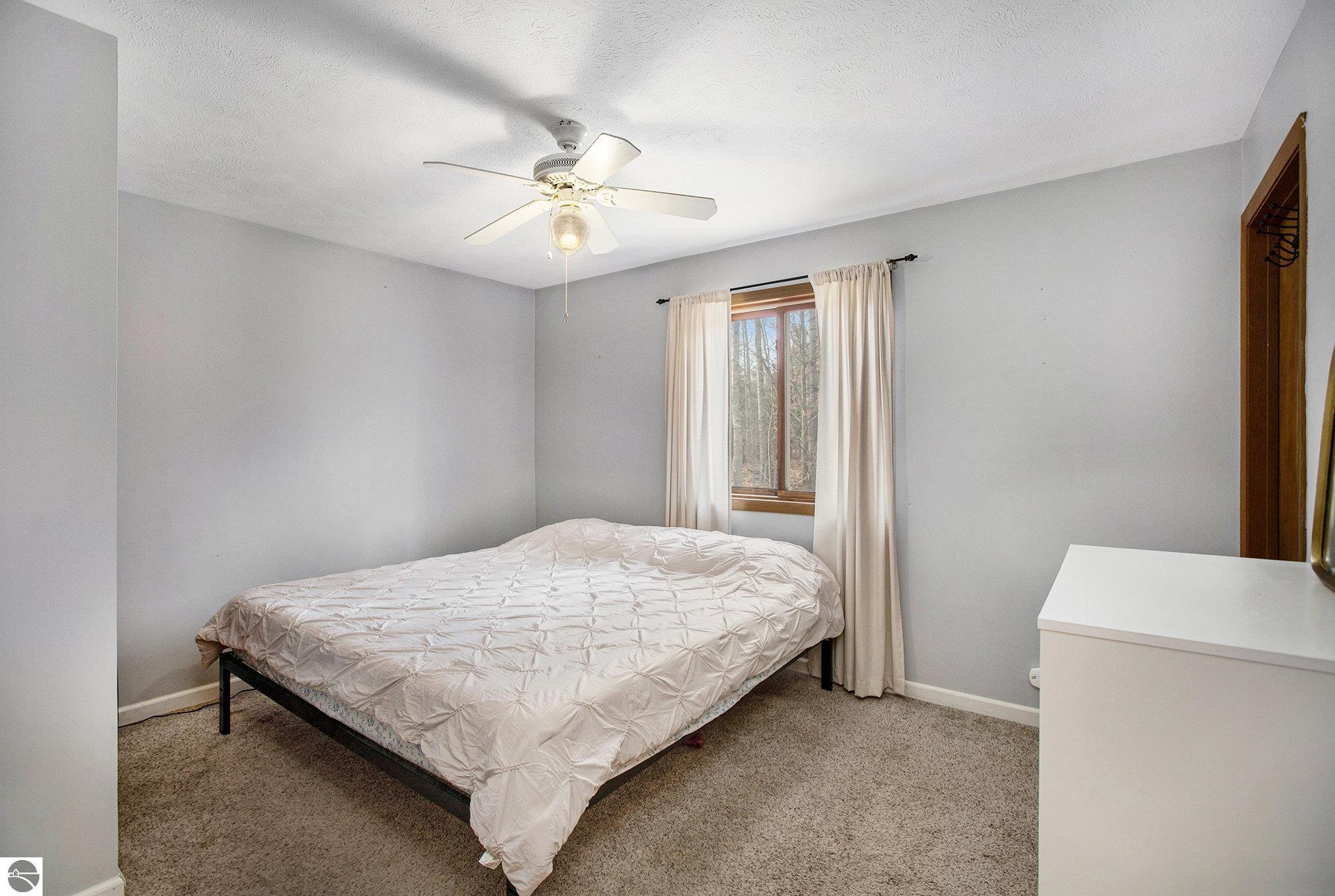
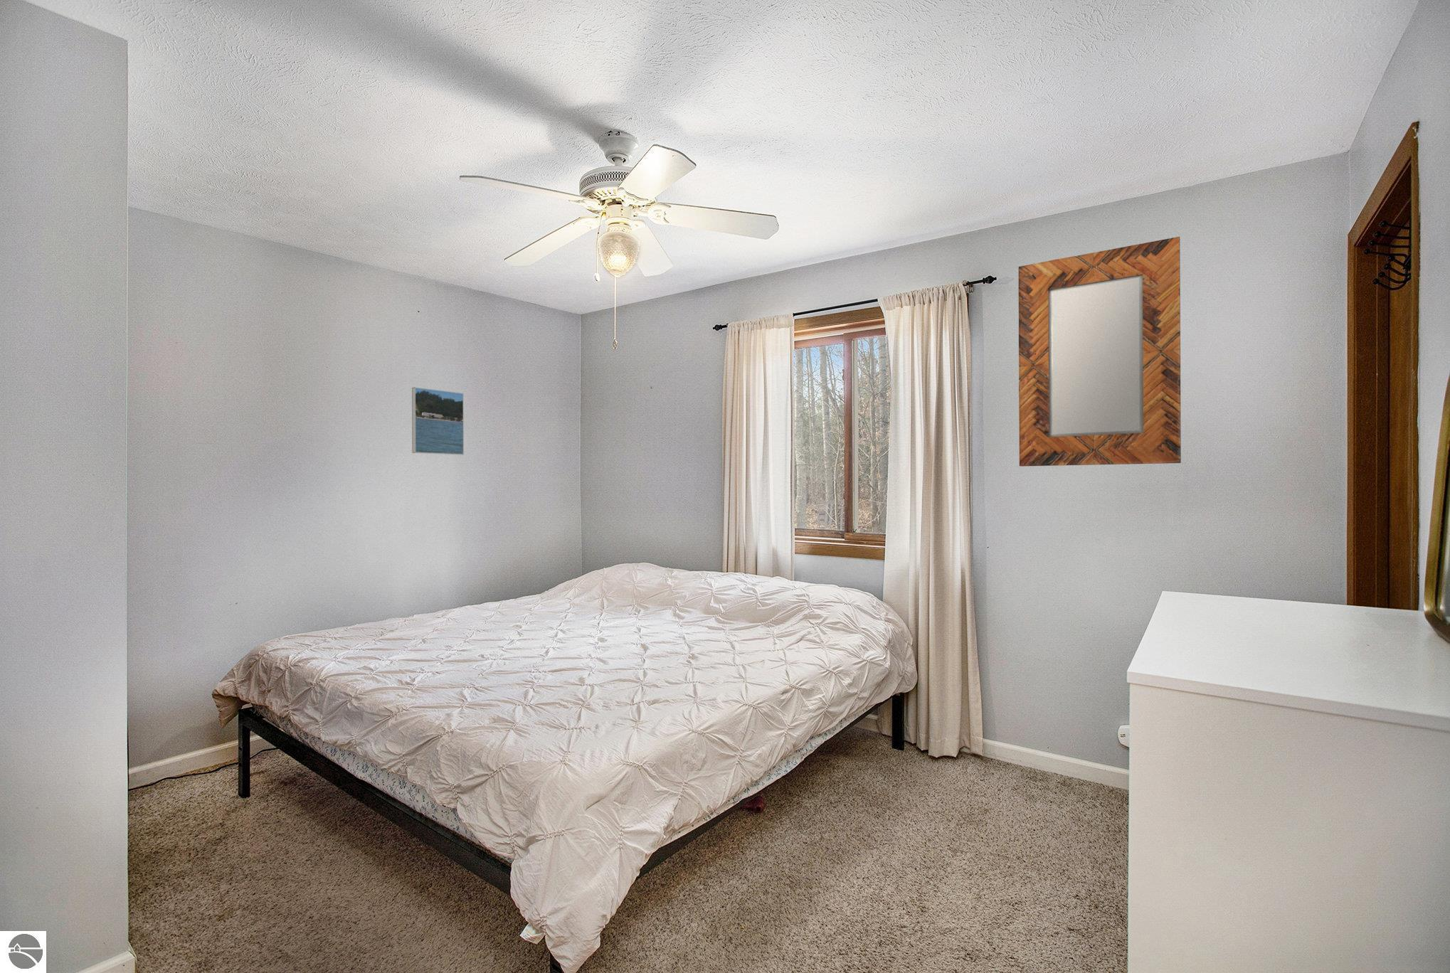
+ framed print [412,387,465,456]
+ home mirror [1018,236,1182,467]
